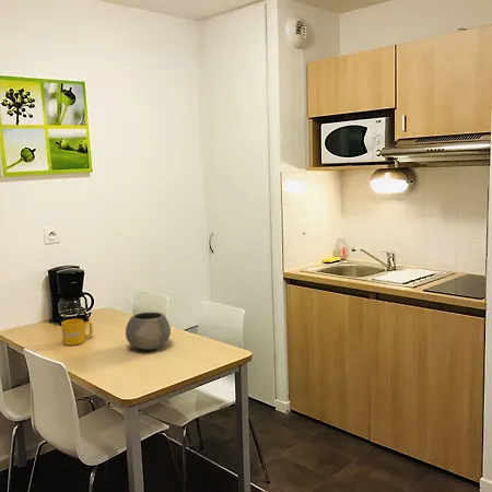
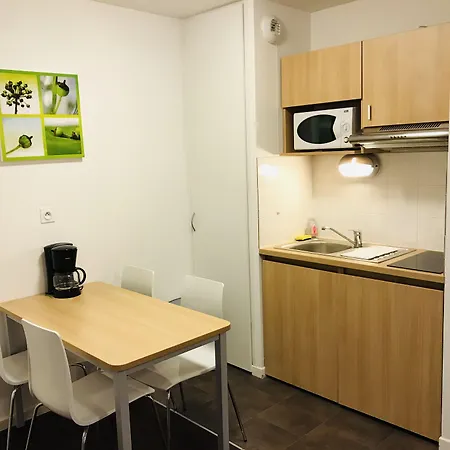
- bowl [125,312,172,351]
- mug [60,318,93,347]
